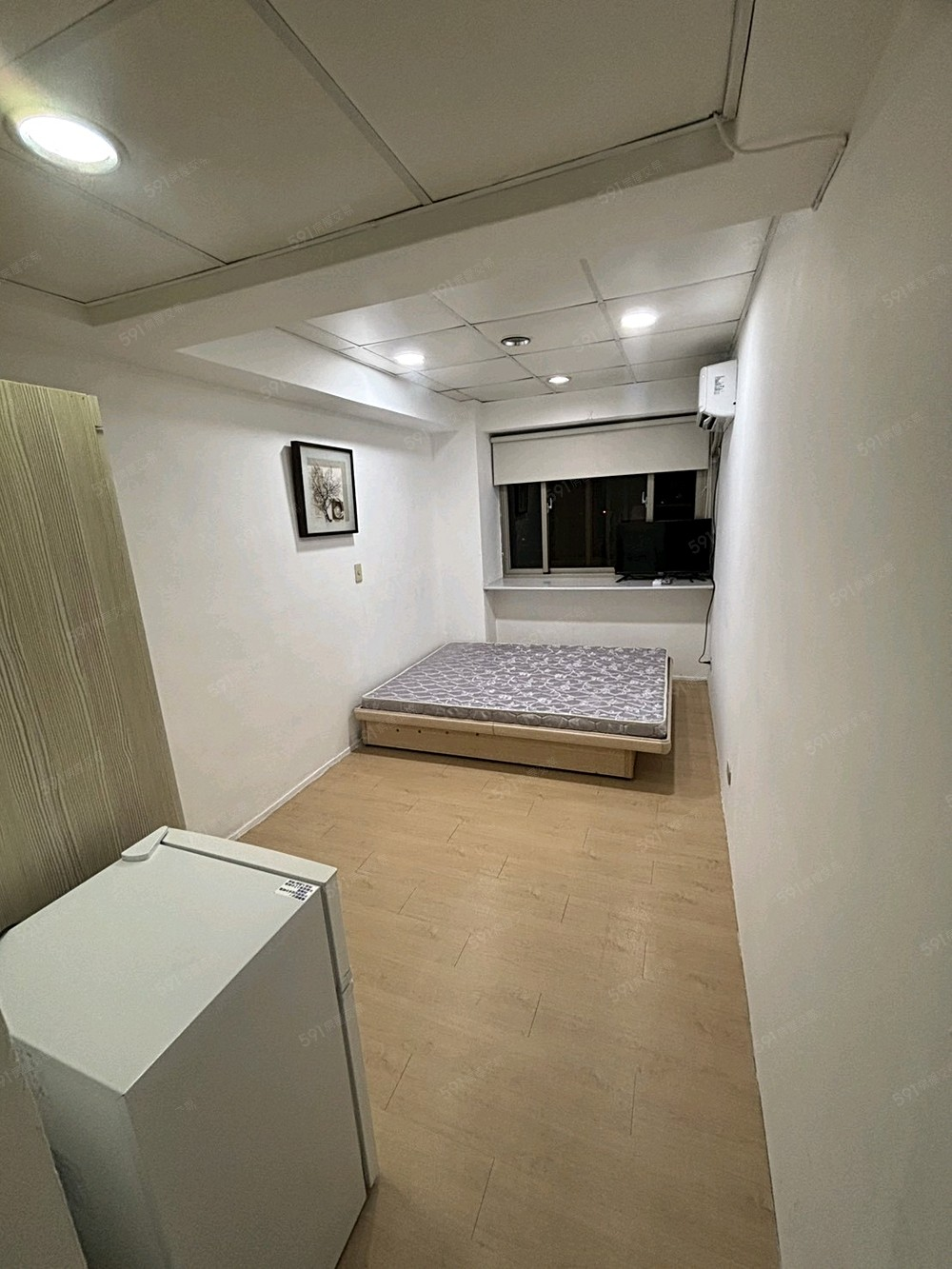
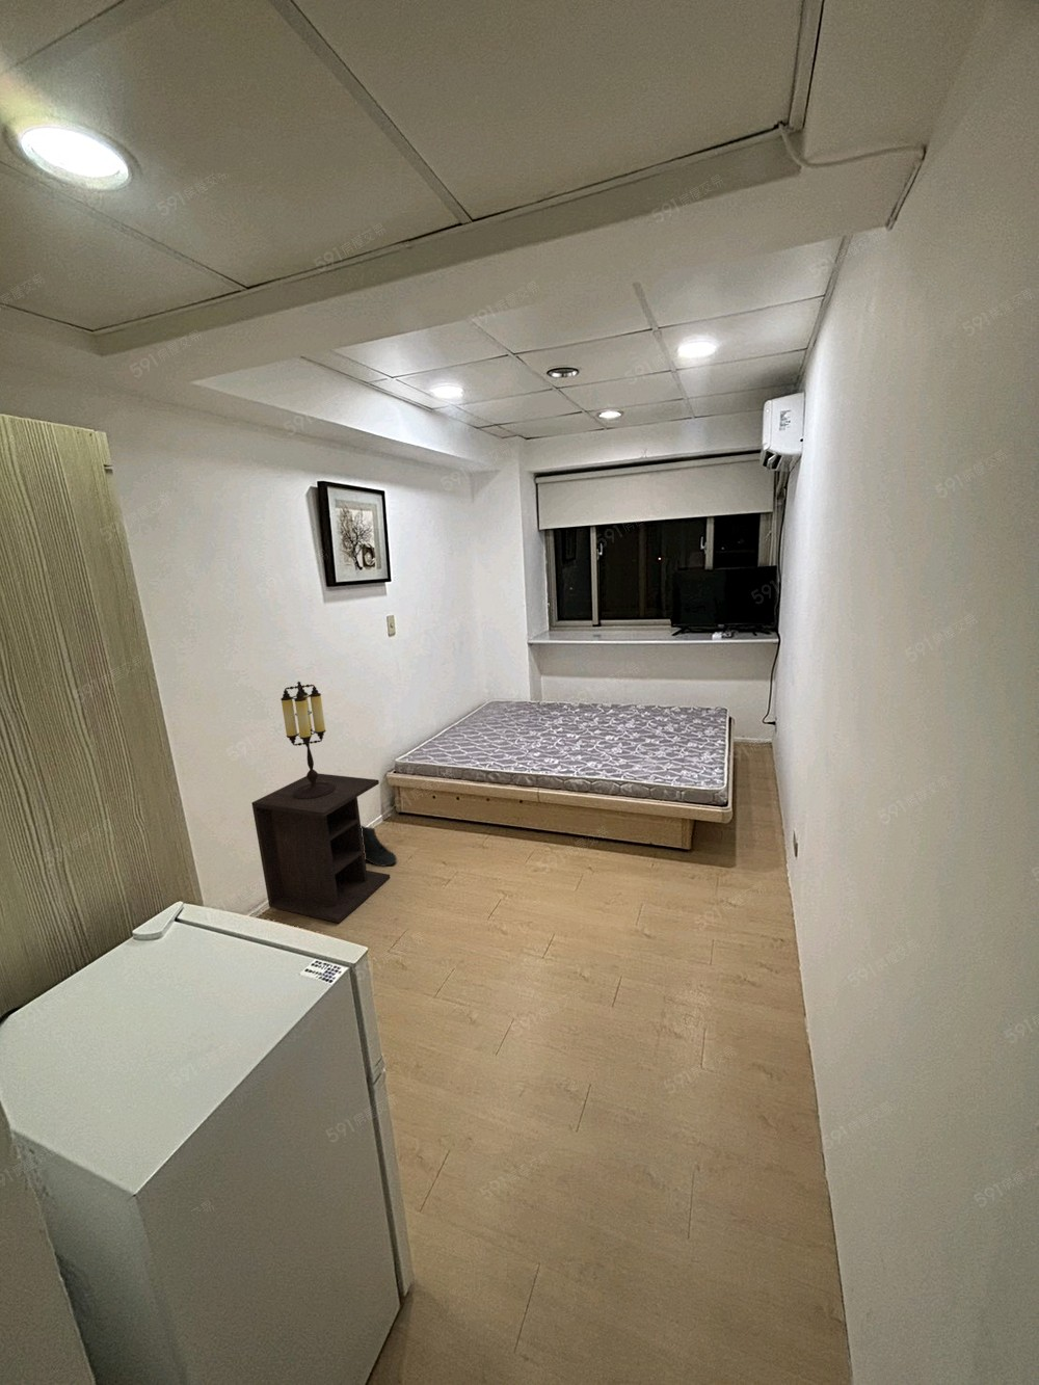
+ sneaker [360,824,398,868]
+ nightstand [250,773,391,923]
+ table lamp [279,681,336,799]
